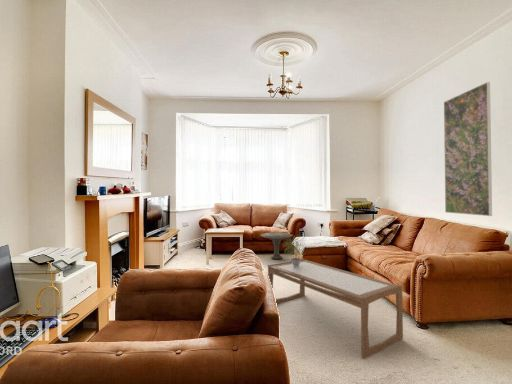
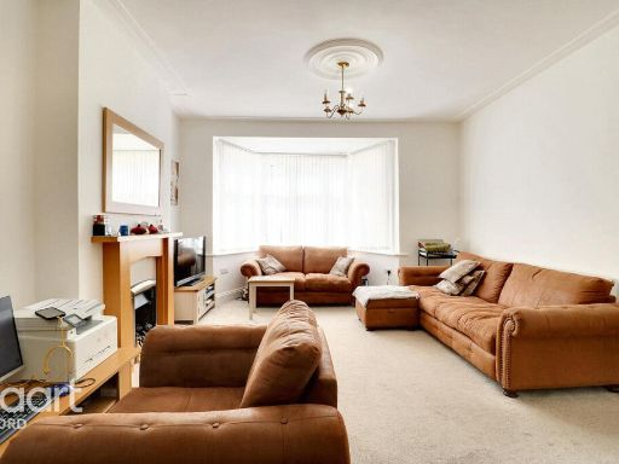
- potted plant [282,233,307,267]
- side table [260,231,294,260]
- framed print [443,81,493,217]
- coffee table [267,258,404,360]
